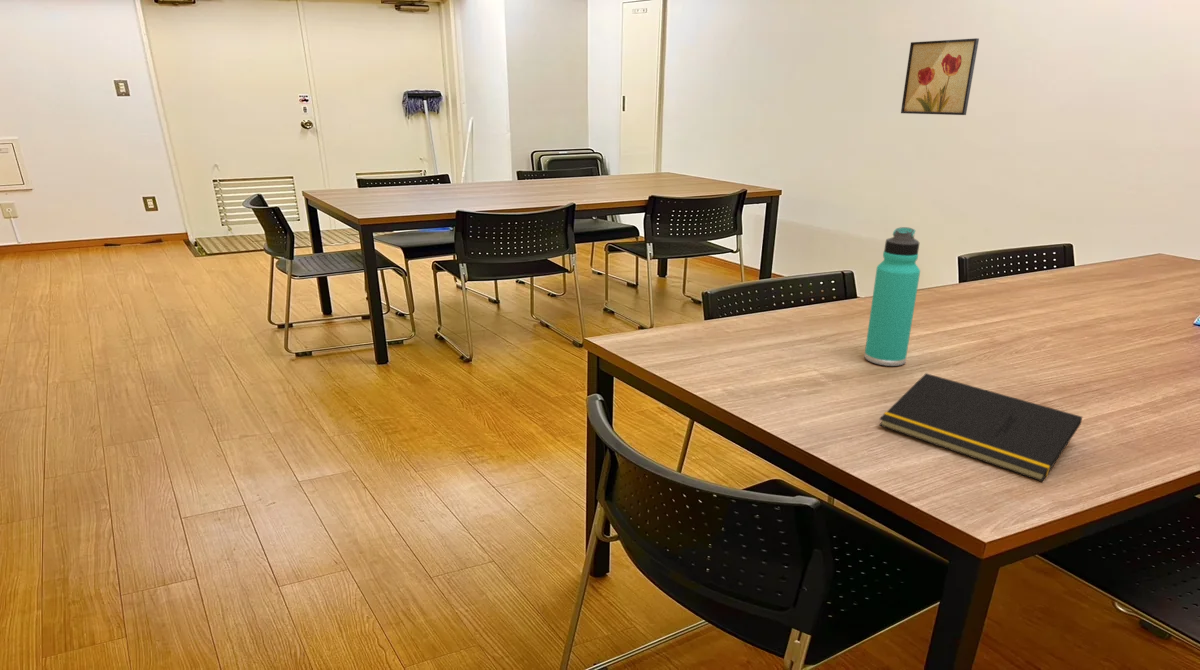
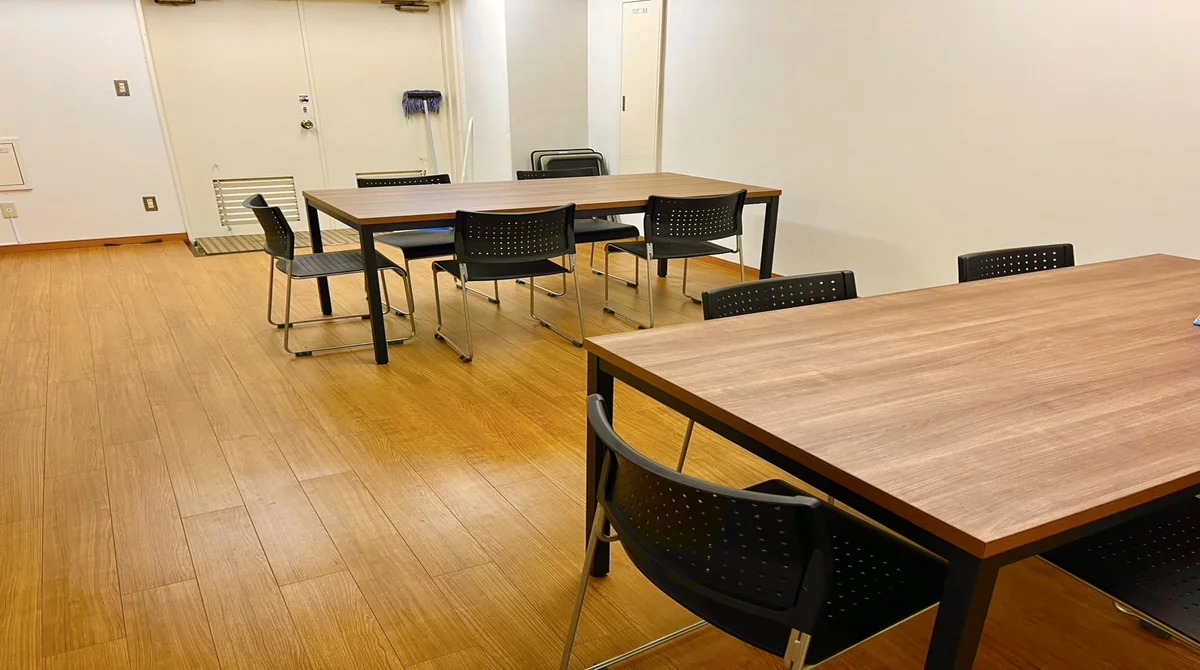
- wall art [900,37,980,116]
- thermos bottle [863,226,921,367]
- notepad [878,372,1083,483]
